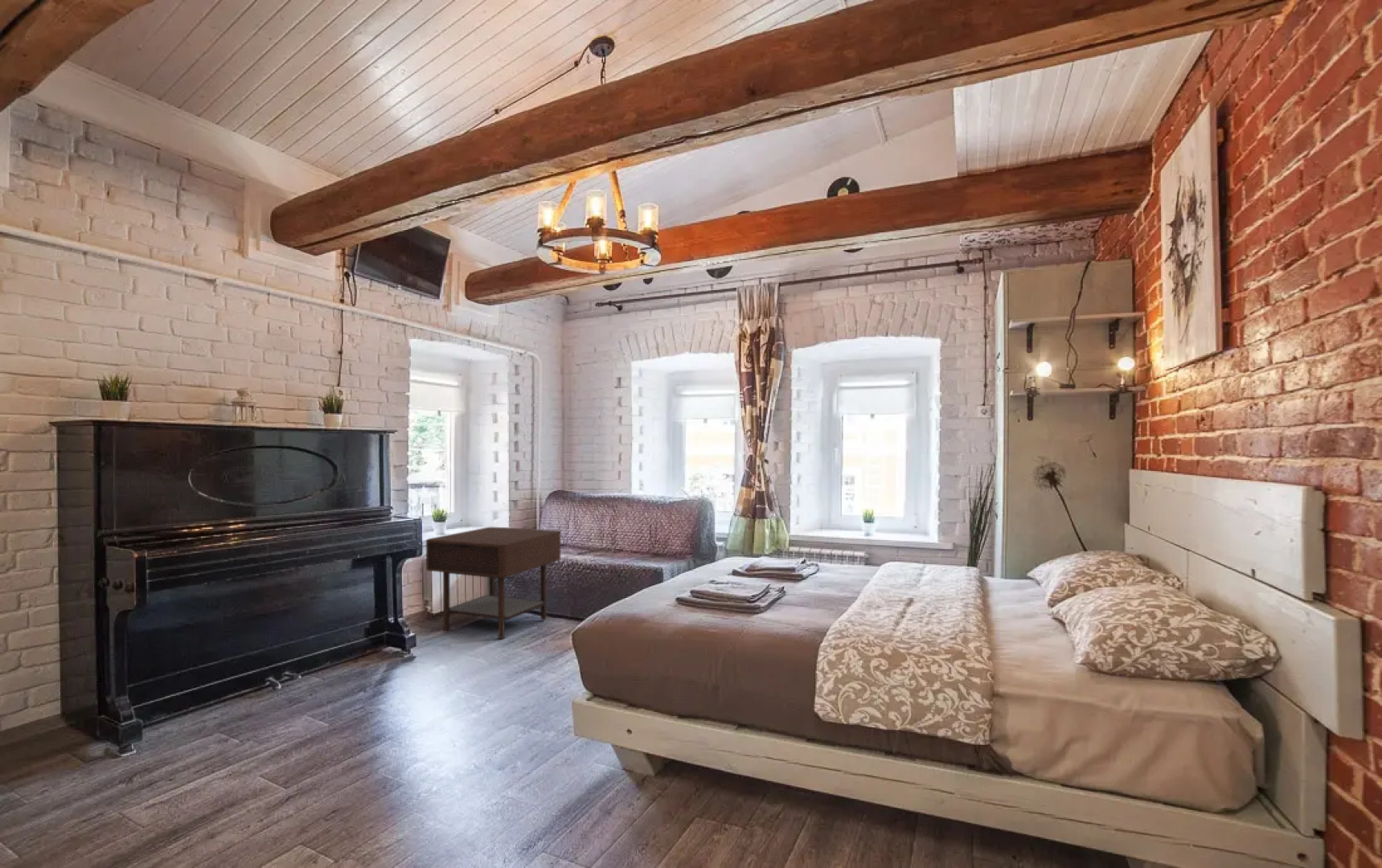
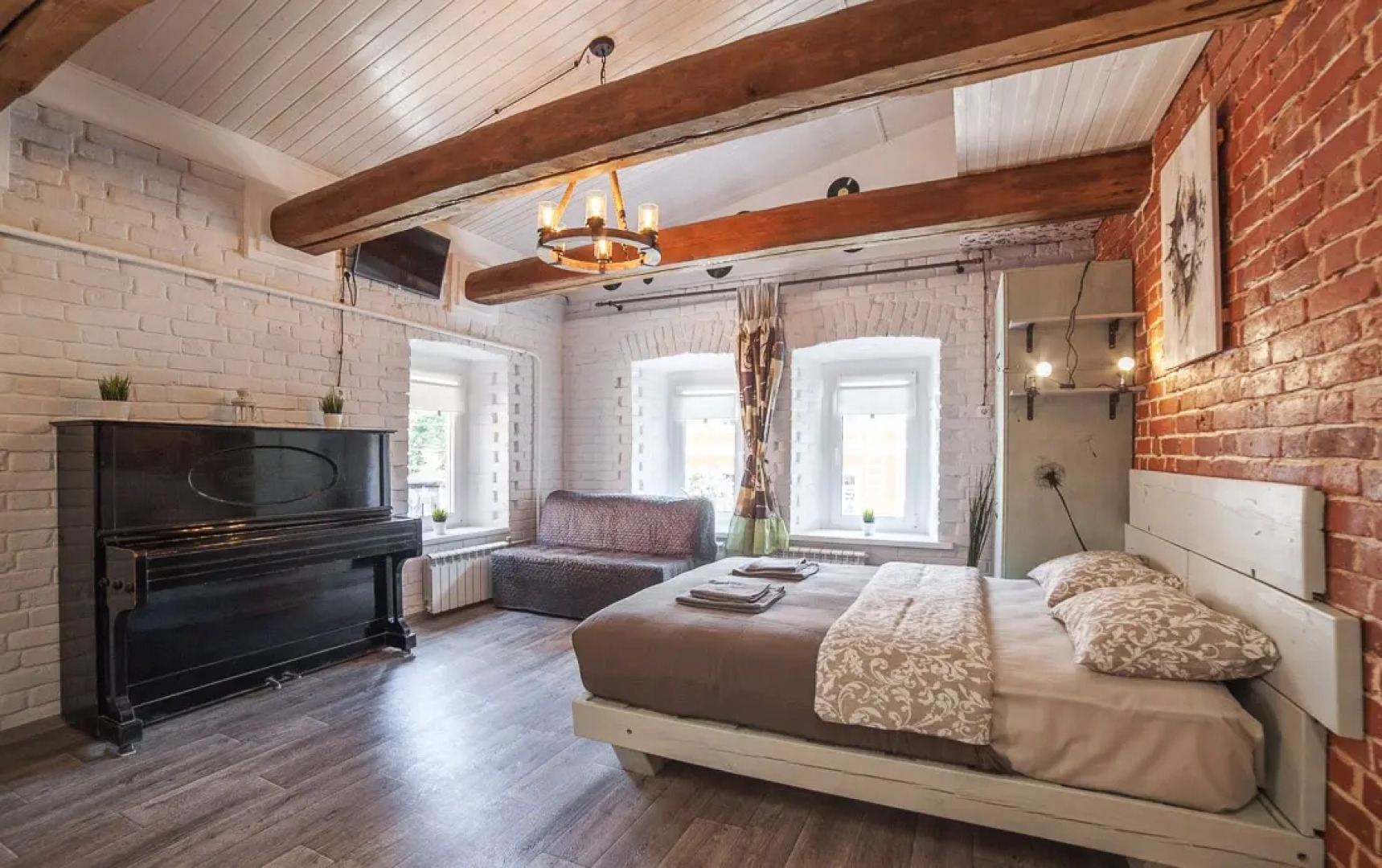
- side table [425,526,561,640]
